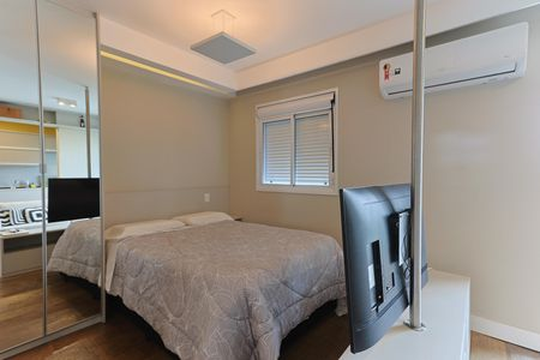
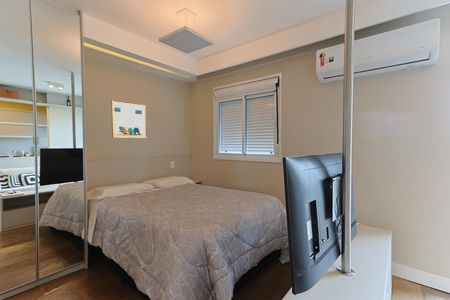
+ wall art [110,99,148,139]
